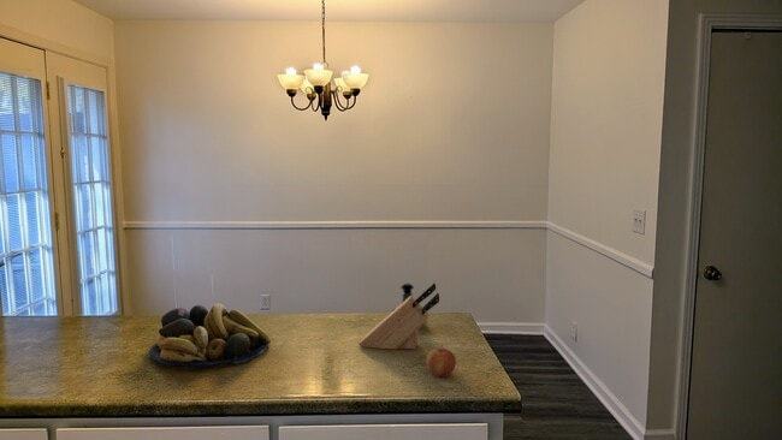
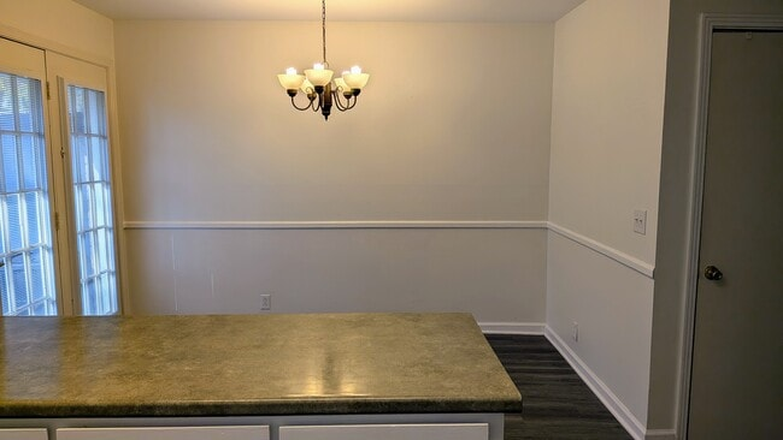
- apple [425,344,457,377]
- fruit bowl [147,303,272,369]
- tequila bottle [391,283,415,313]
- knife block [357,283,440,351]
